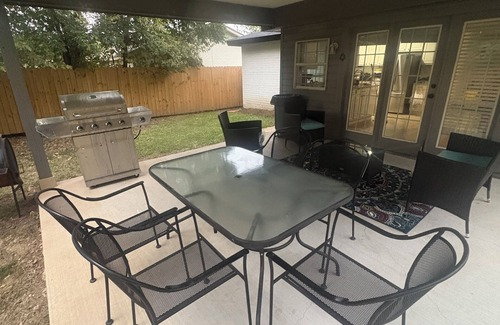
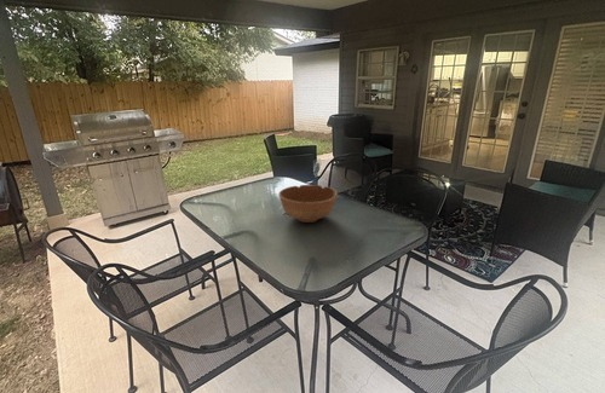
+ bowl [277,184,339,224]
